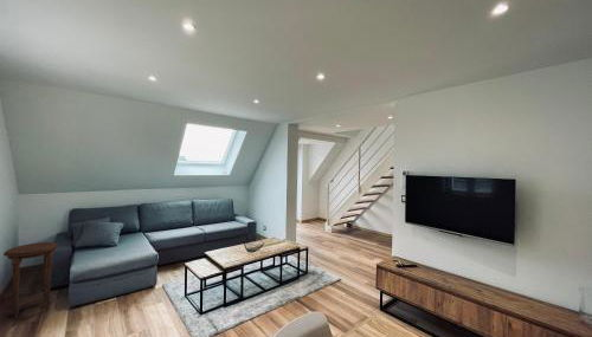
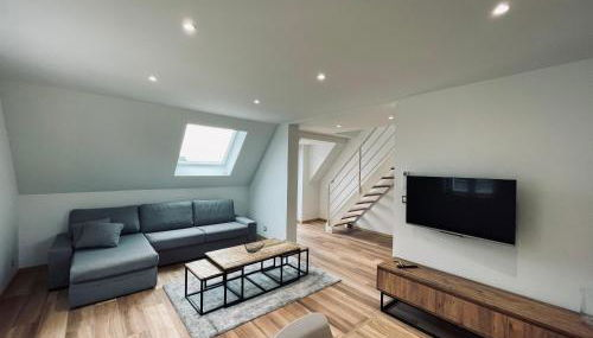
- side table [2,241,60,320]
